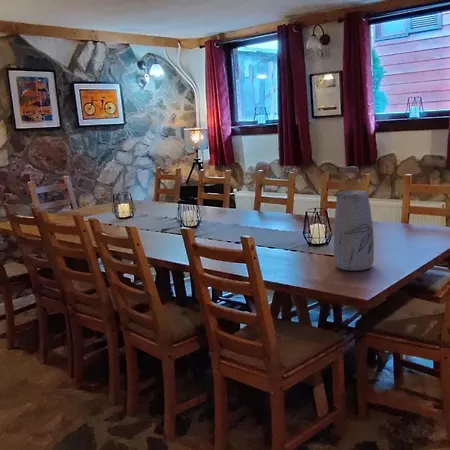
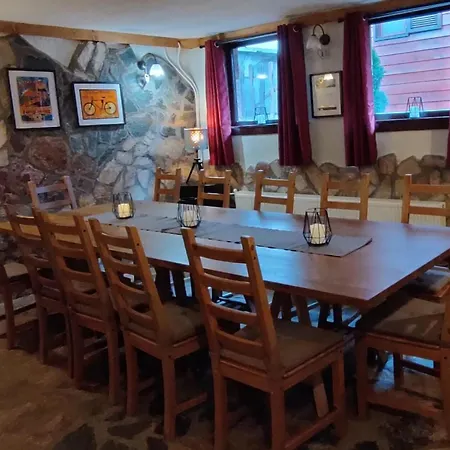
- vase [333,189,375,272]
